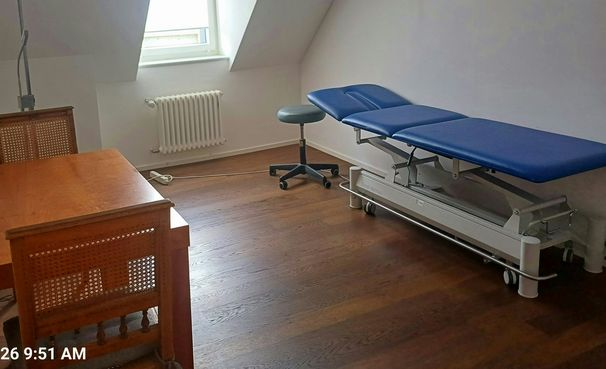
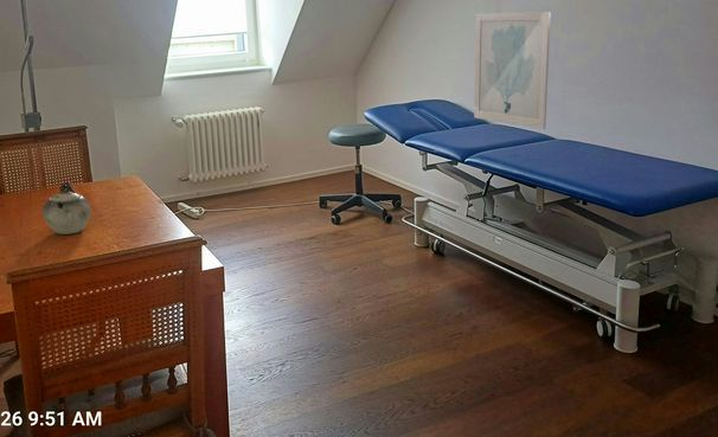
+ wall art [473,11,552,130]
+ teapot [41,181,92,236]
